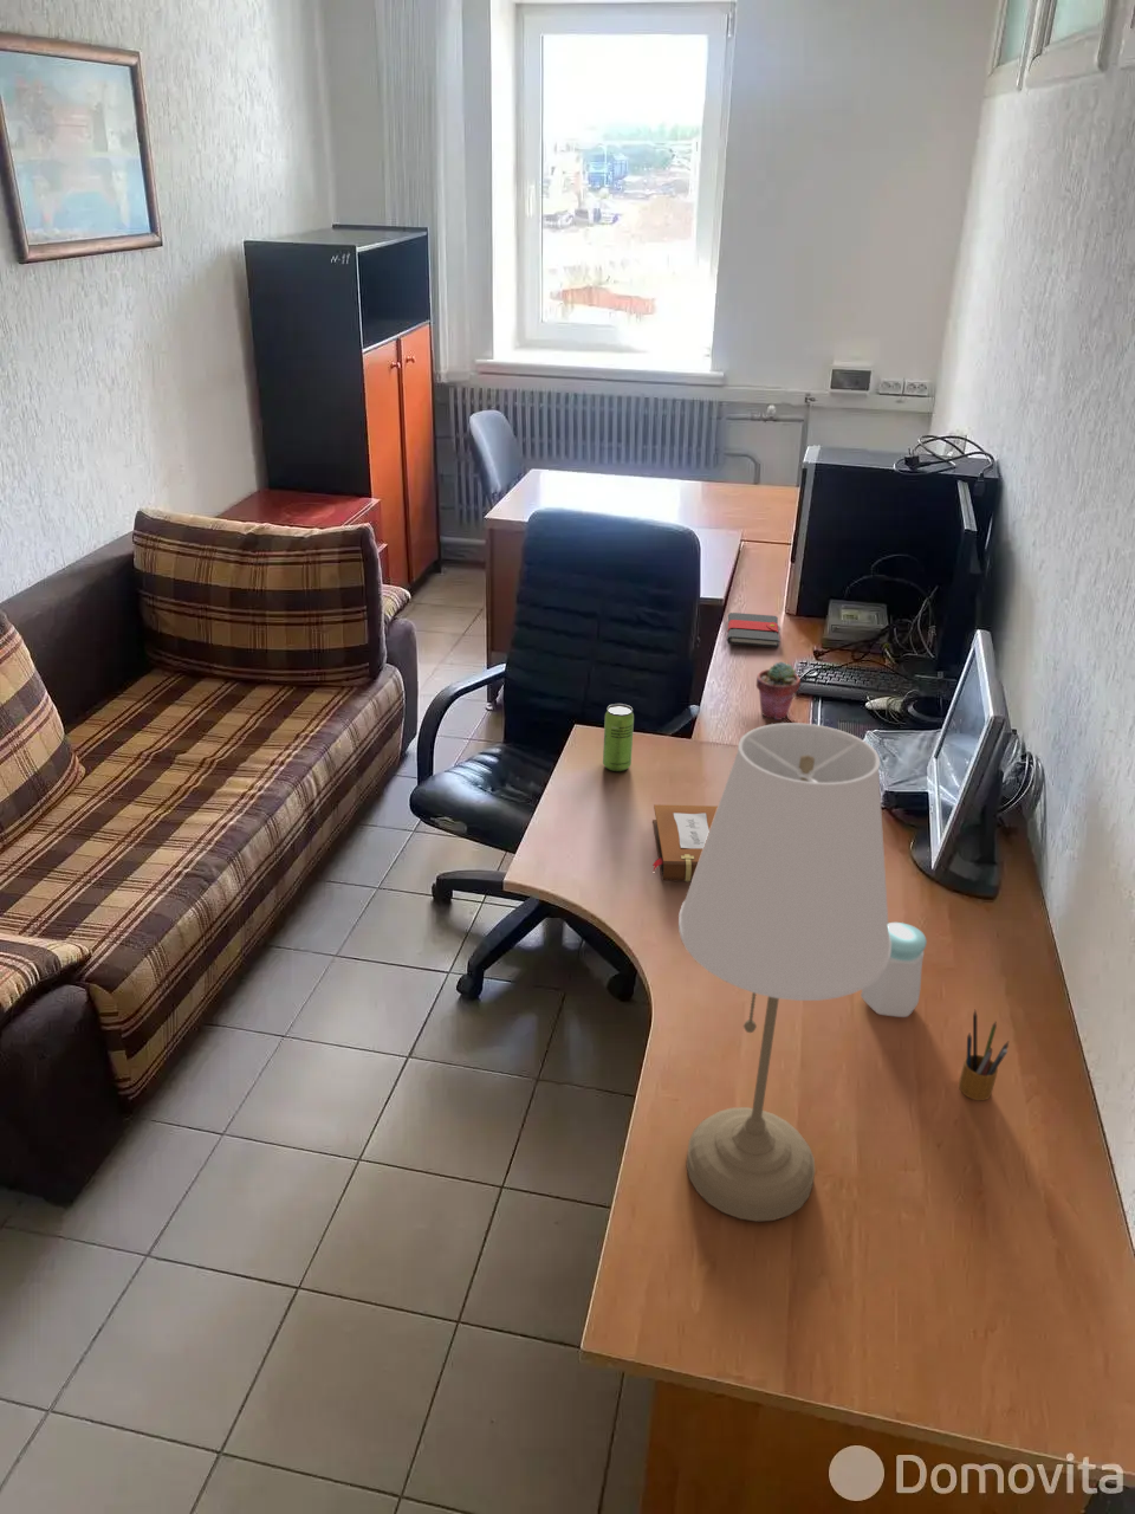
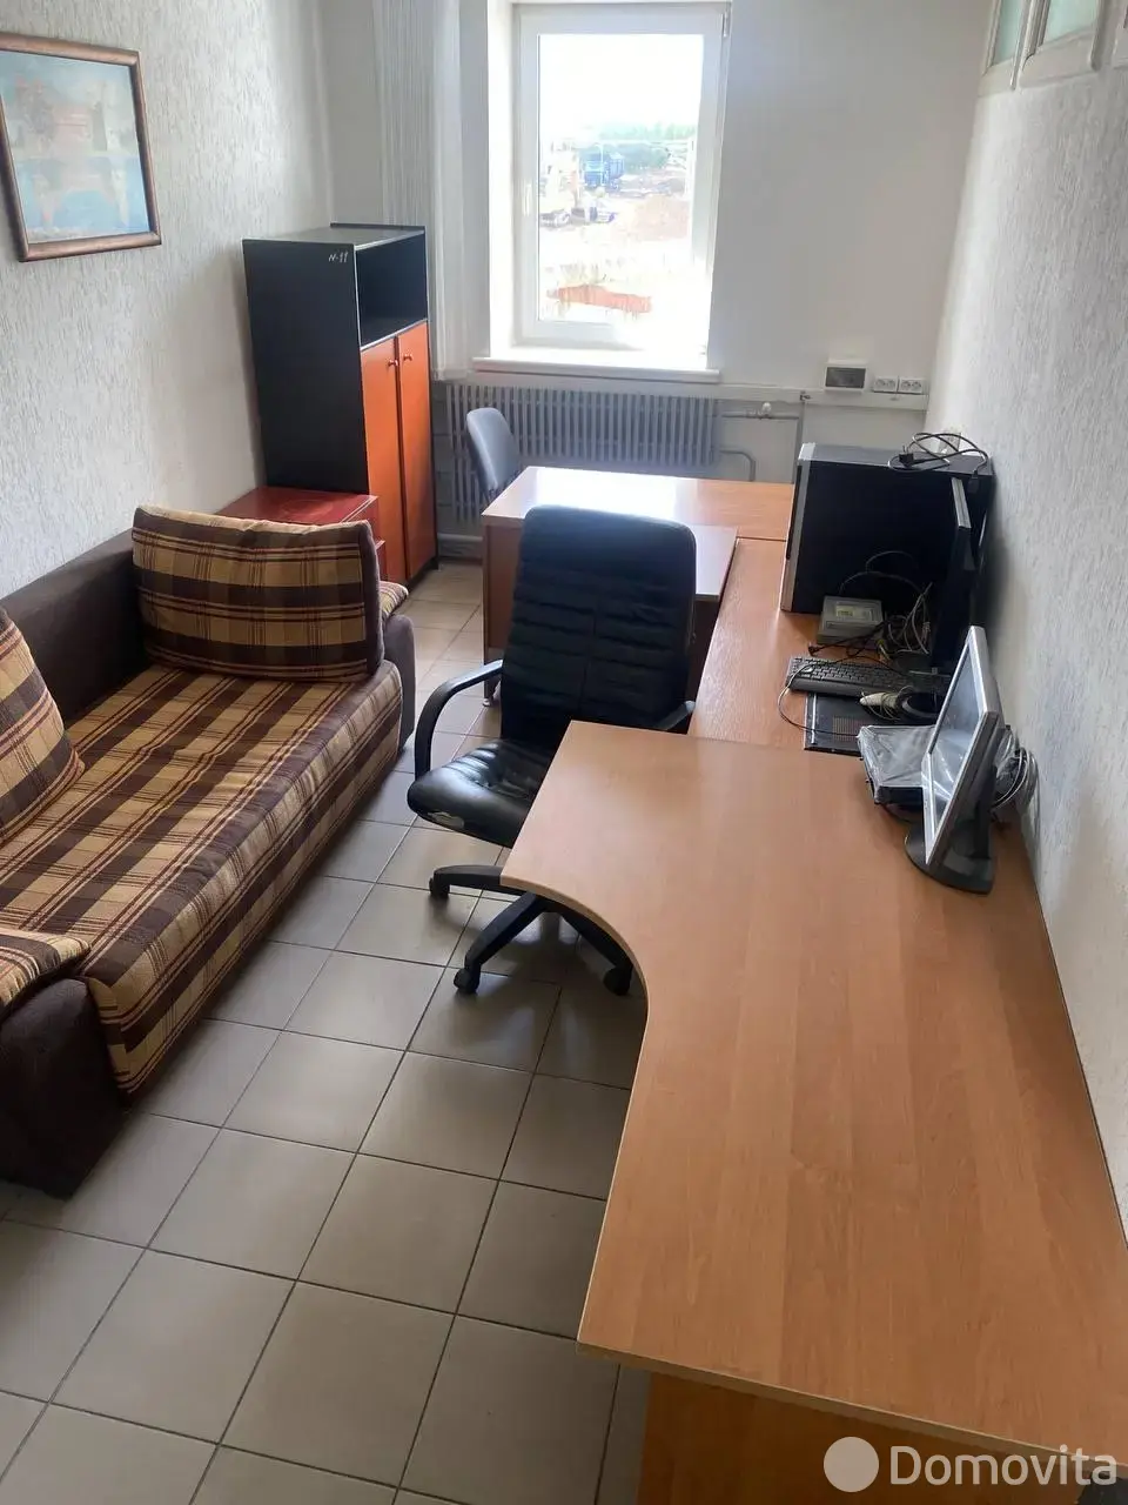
- book [726,612,781,649]
- potted succulent [756,660,801,721]
- salt shaker [860,922,928,1018]
- pencil box [957,1009,1010,1102]
- beverage can [602,702,635,772]
- notebook [651,803,719,882]
- desk lamp [677,721,892,1223]
